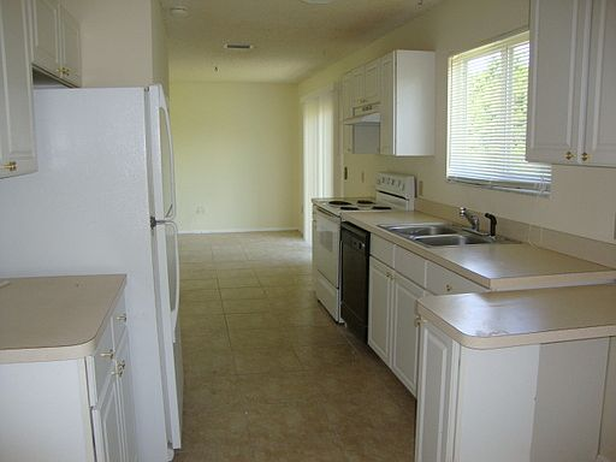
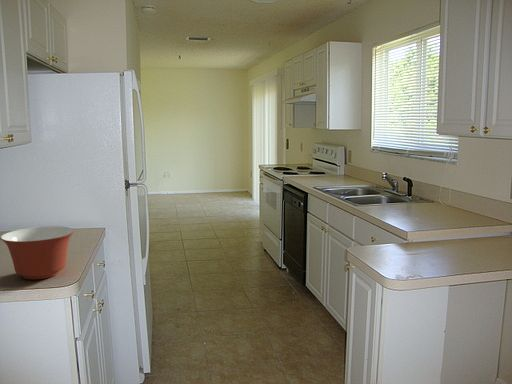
+ mixing bowl [0,225,75,280]
